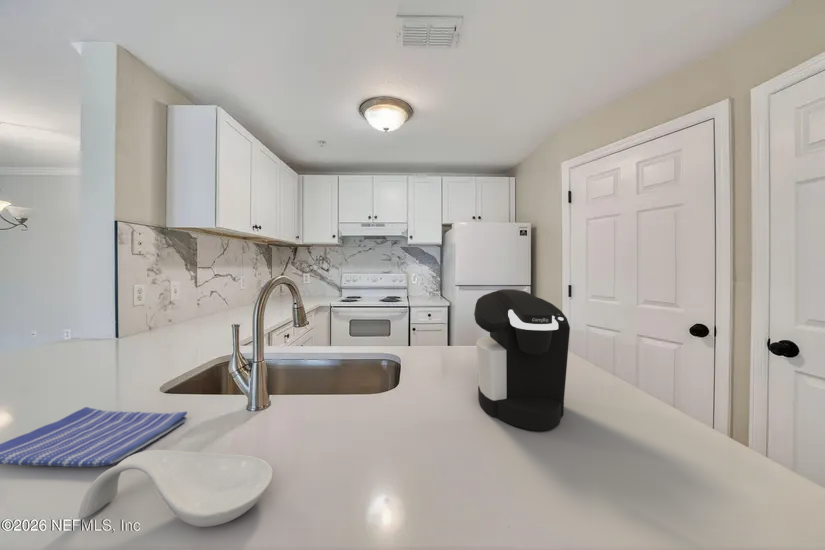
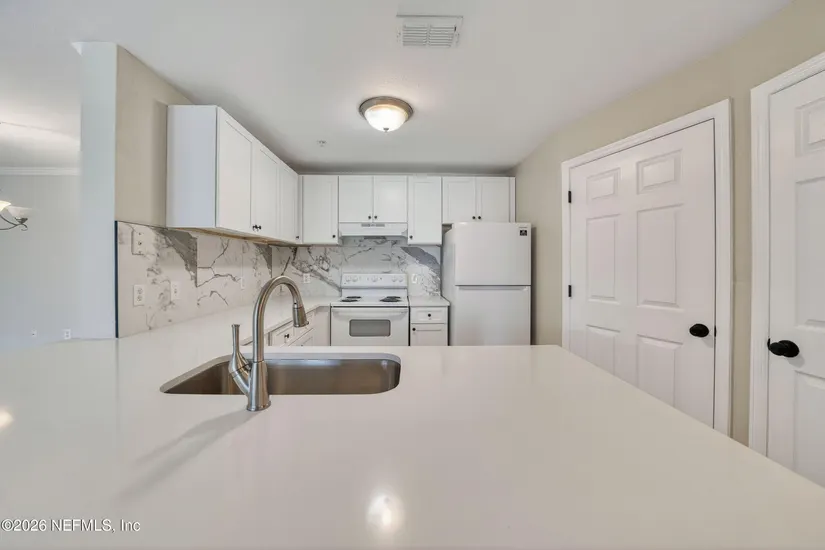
- coffee maker [473,288,571,432]
- spoon rest [78,449,274,528]
- dish towel [0,406,188,468]
